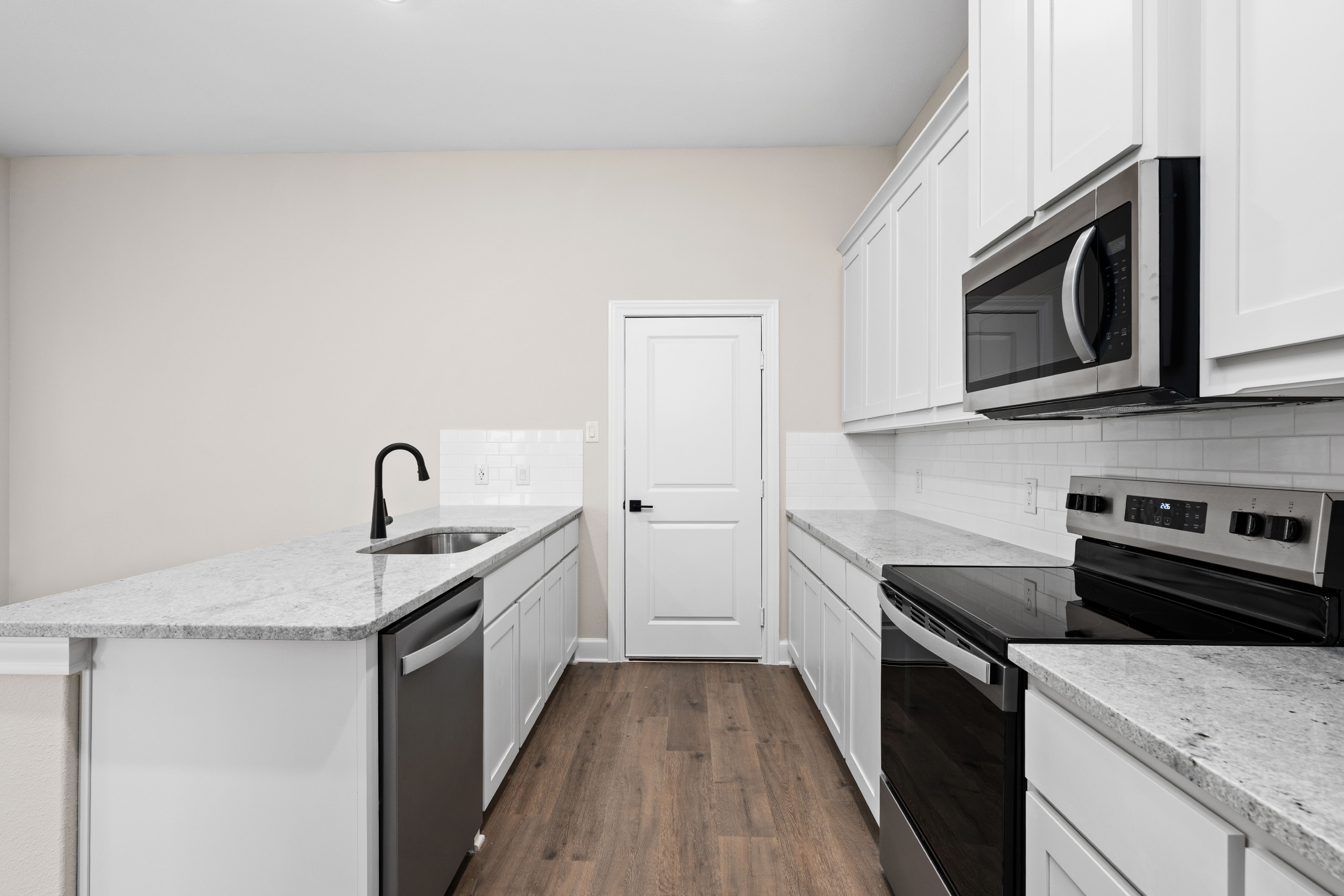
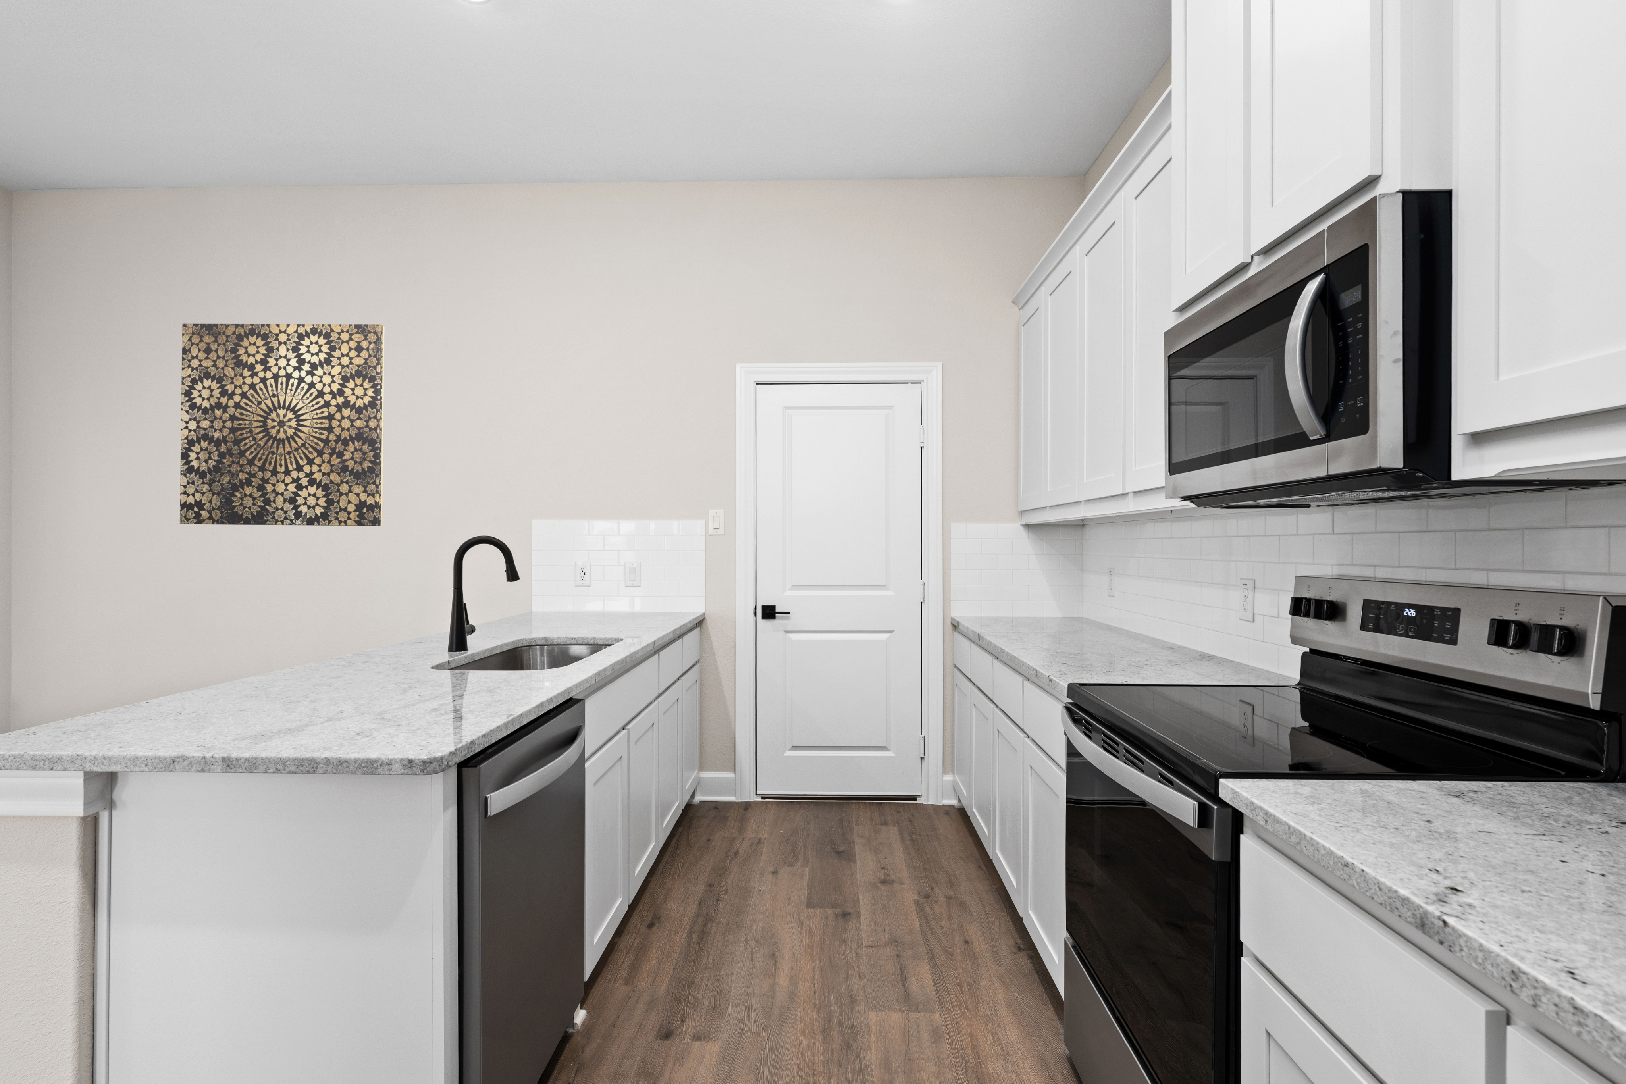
+ wall art [179,323,385,526]
